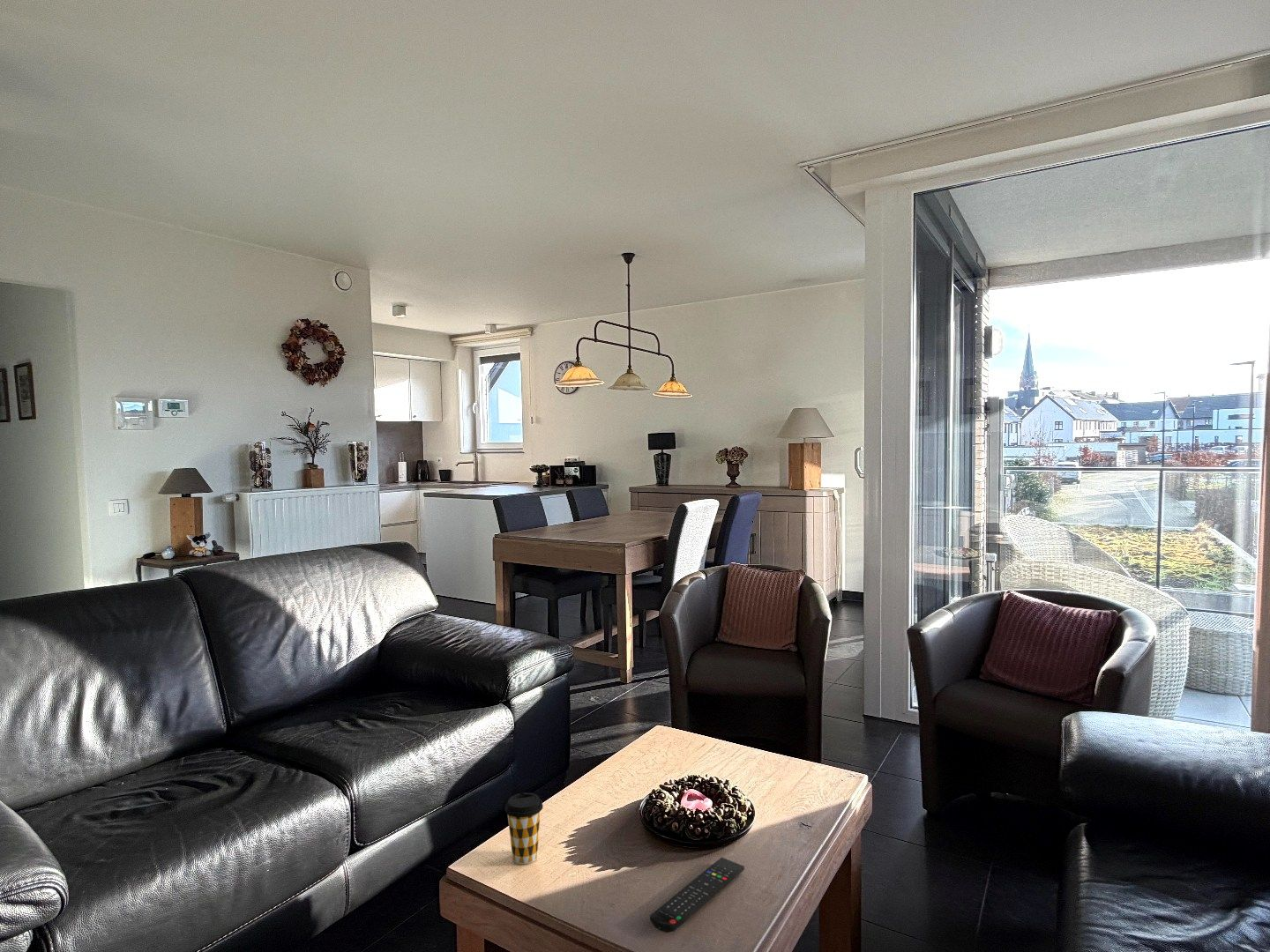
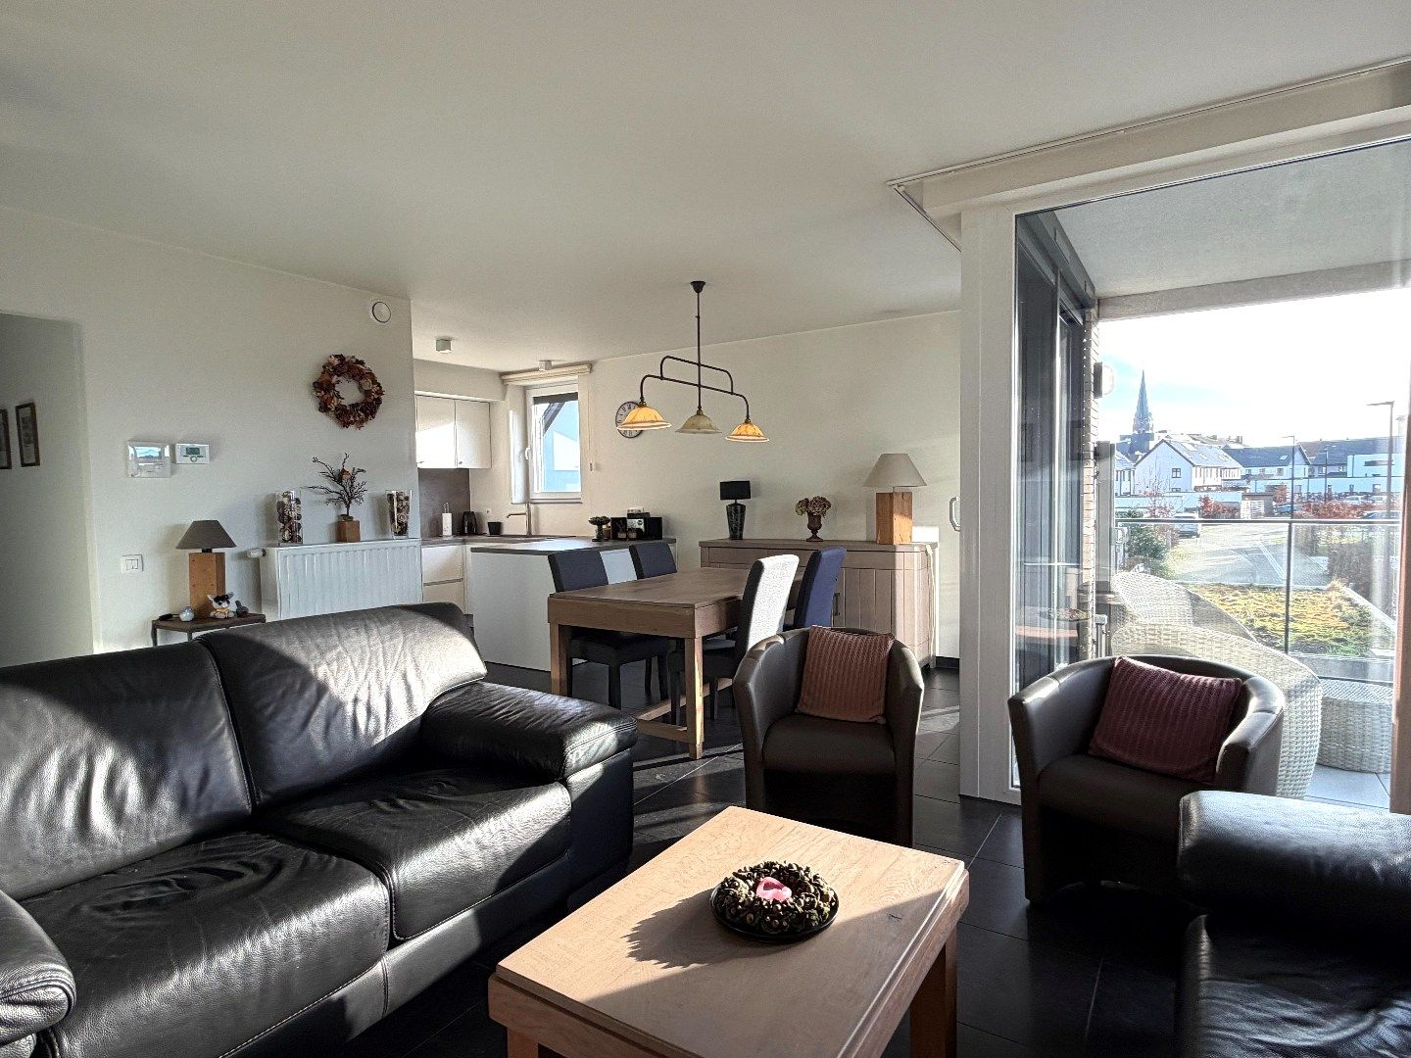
- remote control [649,857,745,933]
- coffee cup [504,792,544,865]
